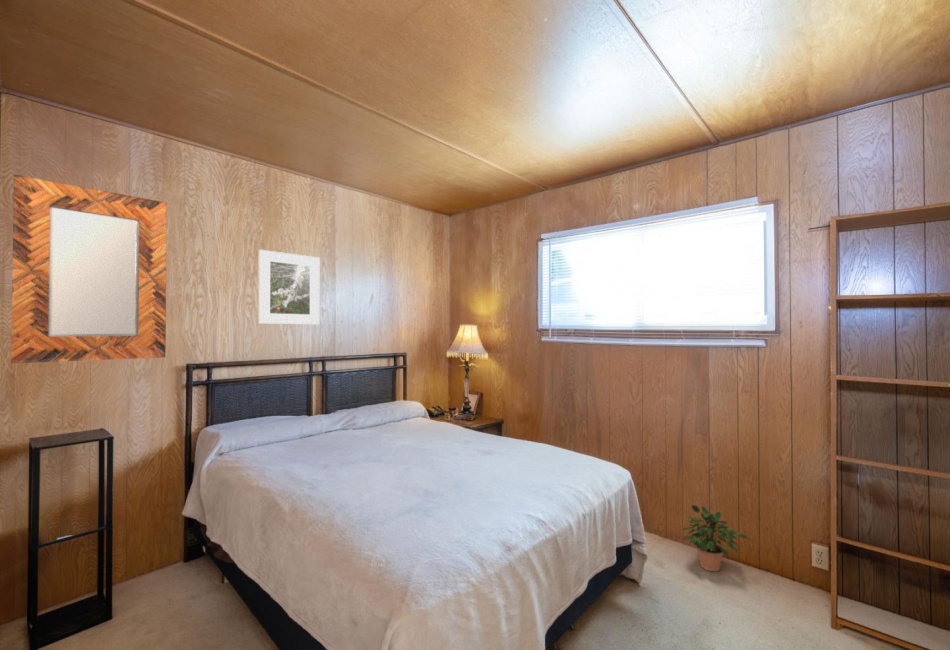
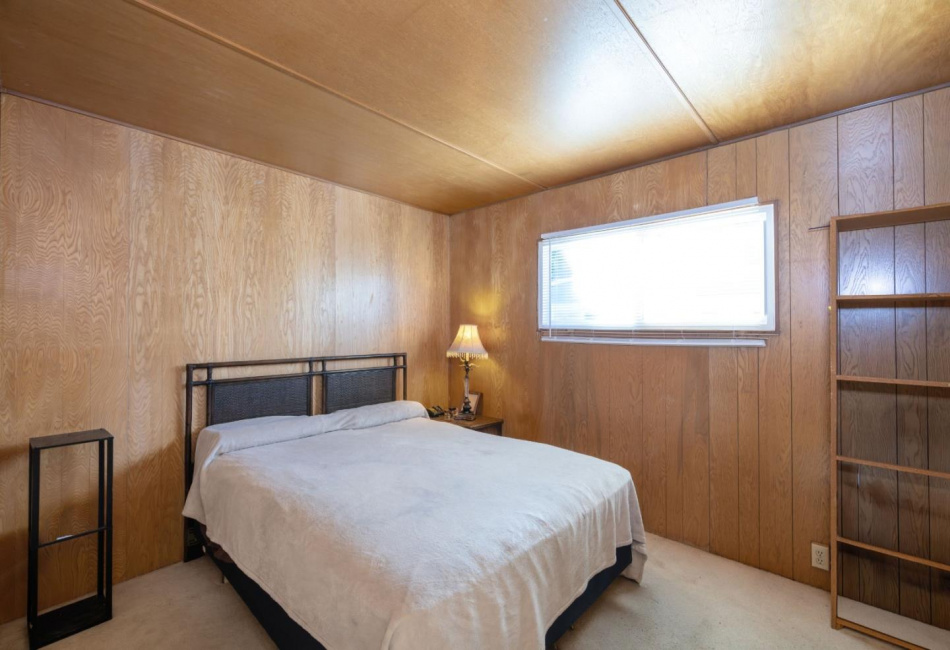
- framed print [257,249,320,325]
- potted plant [679,504,749,572]
- home mirror [10,174,168,364]
